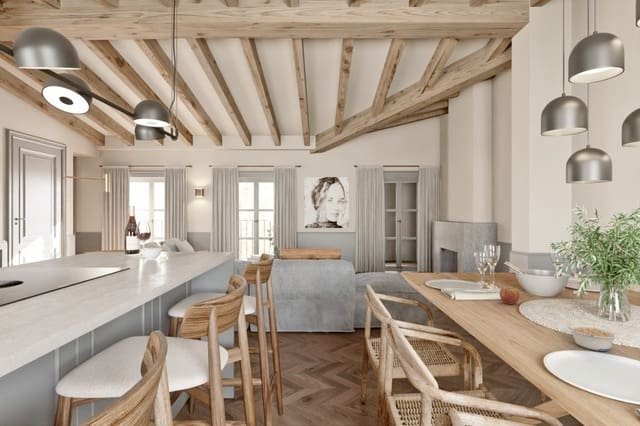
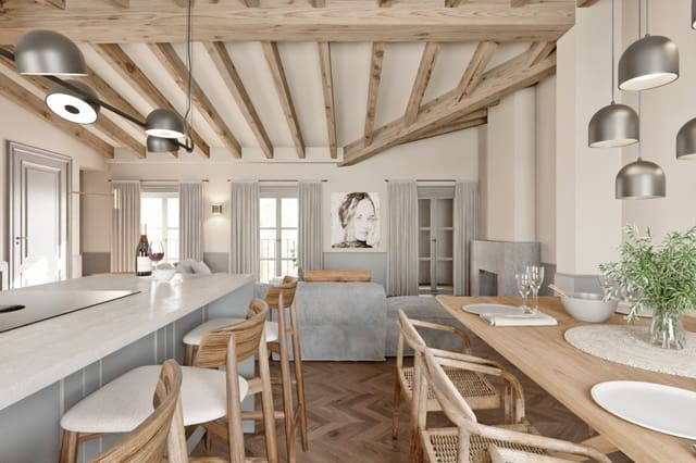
- fruit [499,285,521,305]
- legume [567,322,620,352]
